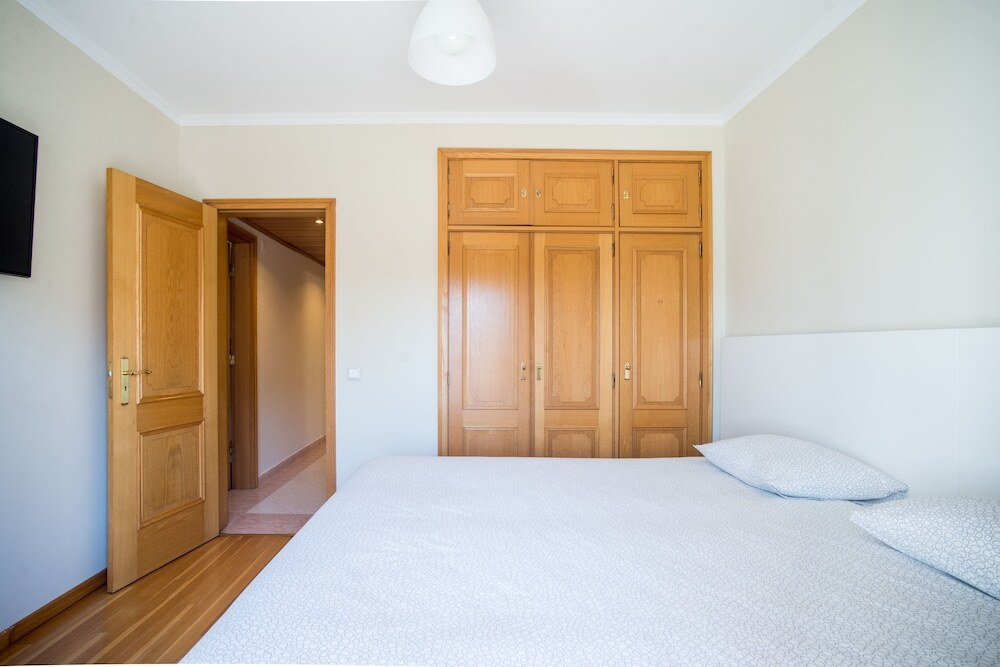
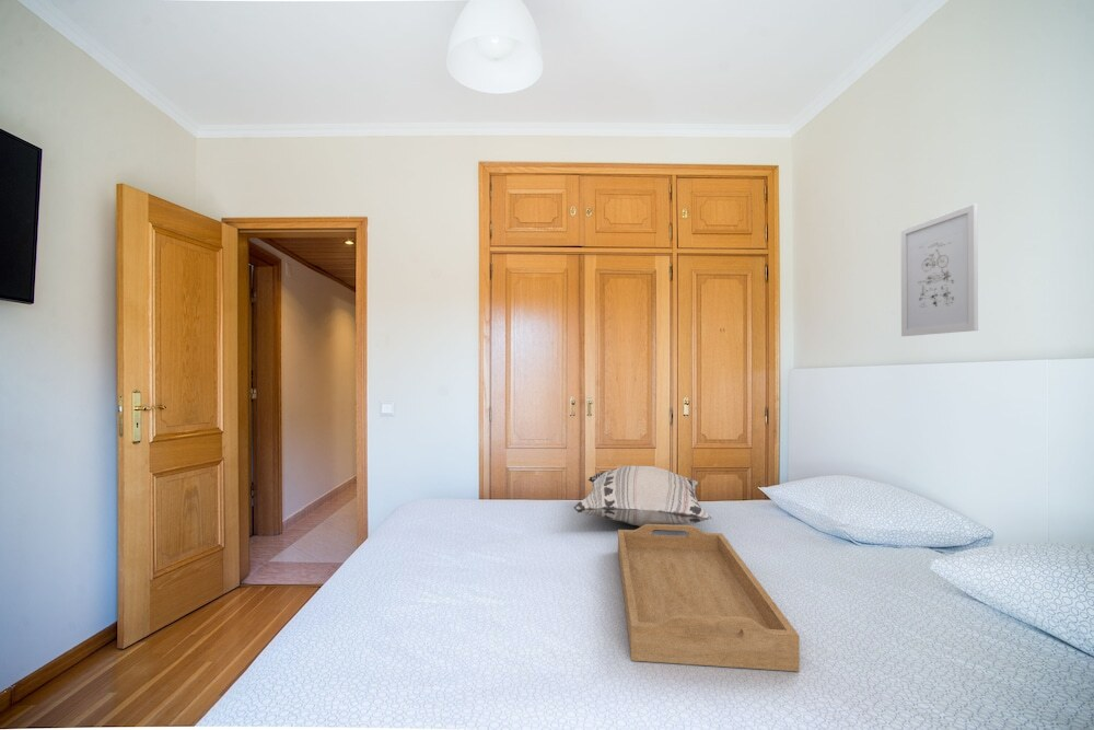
+ wall art [900,202,979,337]
+ serving tray [617,524,801,672]
+ decorative pillow [572,464,712,528]
